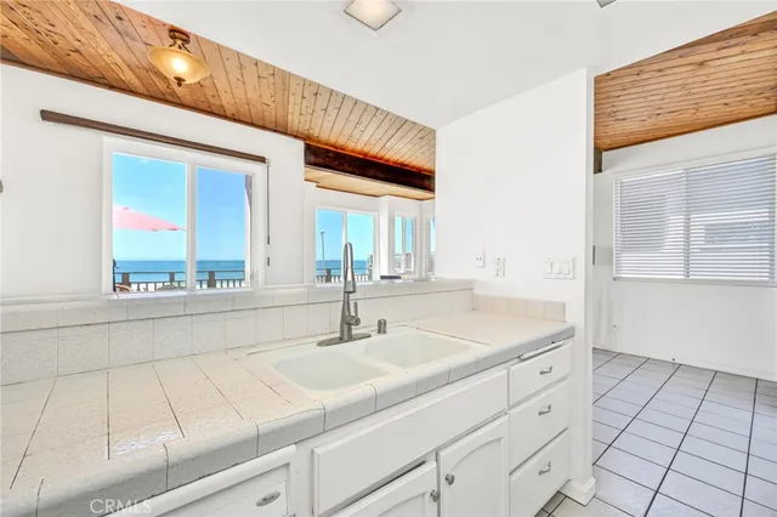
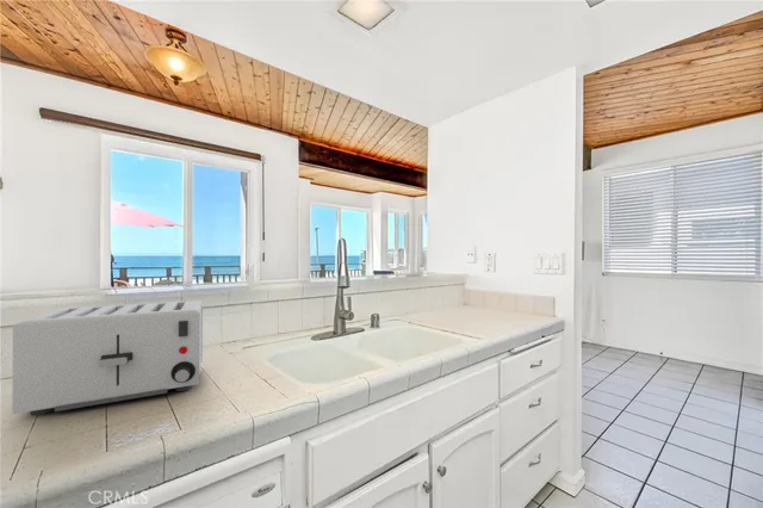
+ toaster [11,299,204,416]
